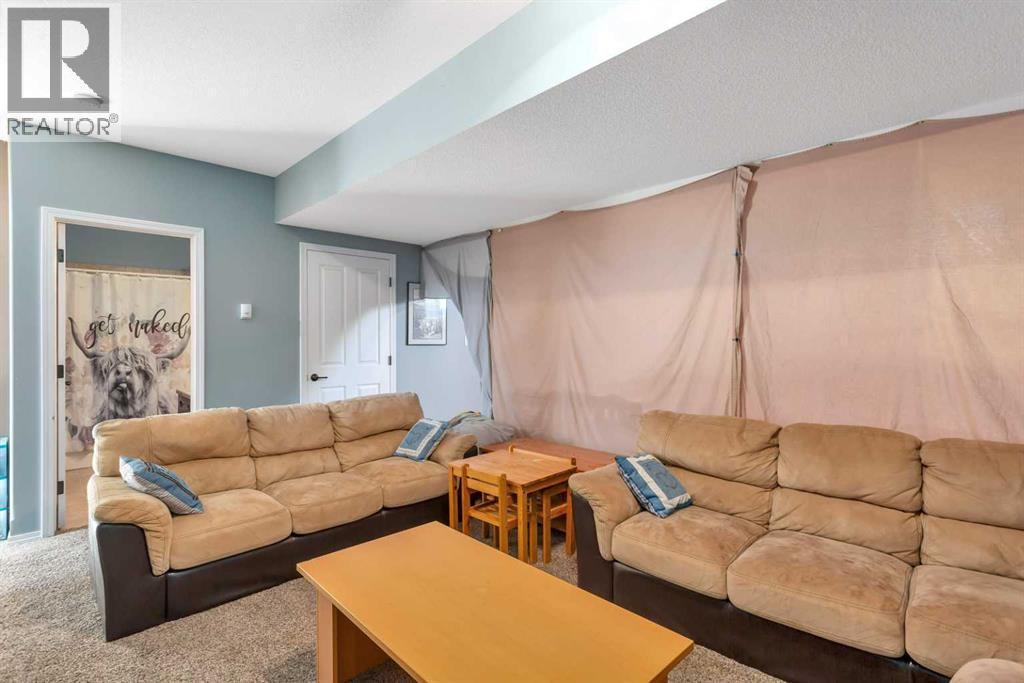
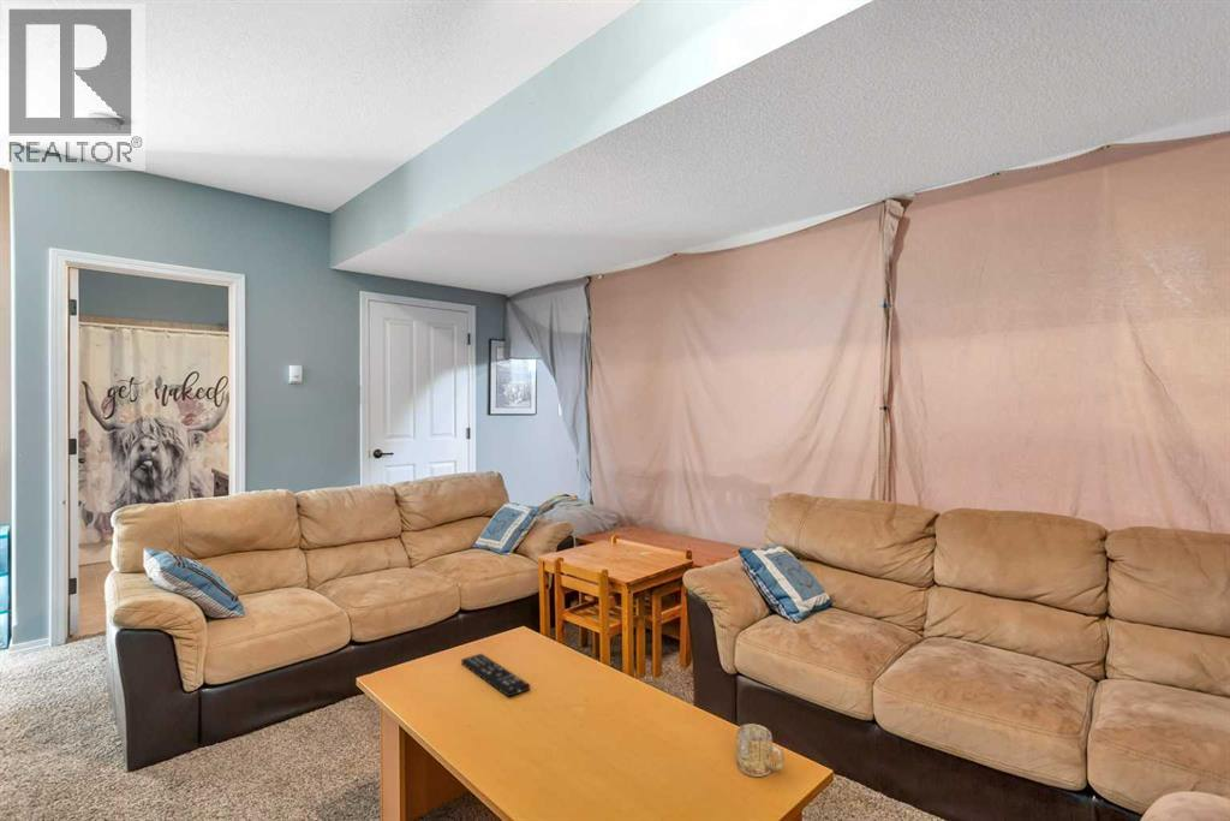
+ remote control [460,653,531,698]
+ mug [735,722,786,778]
